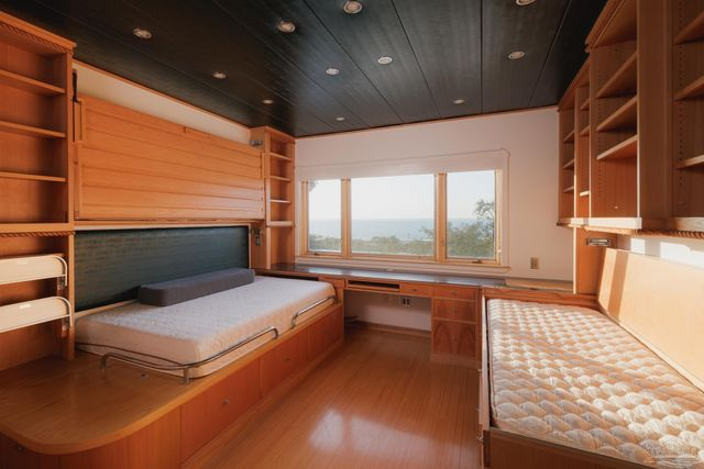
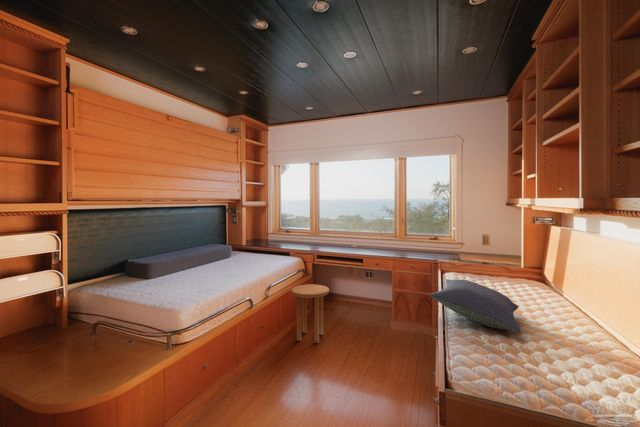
+ pillow [429,278,522,334]
+ side table [290,283,330,344]
